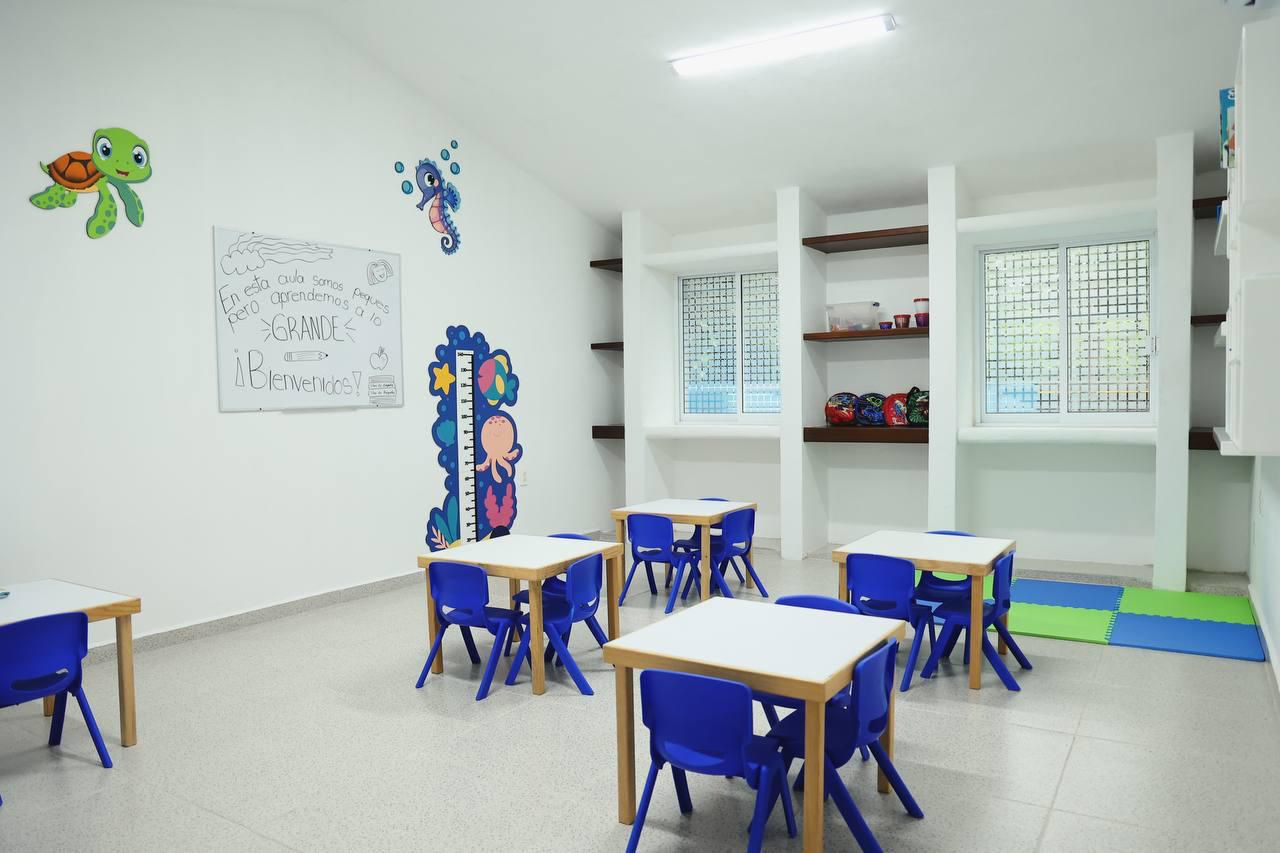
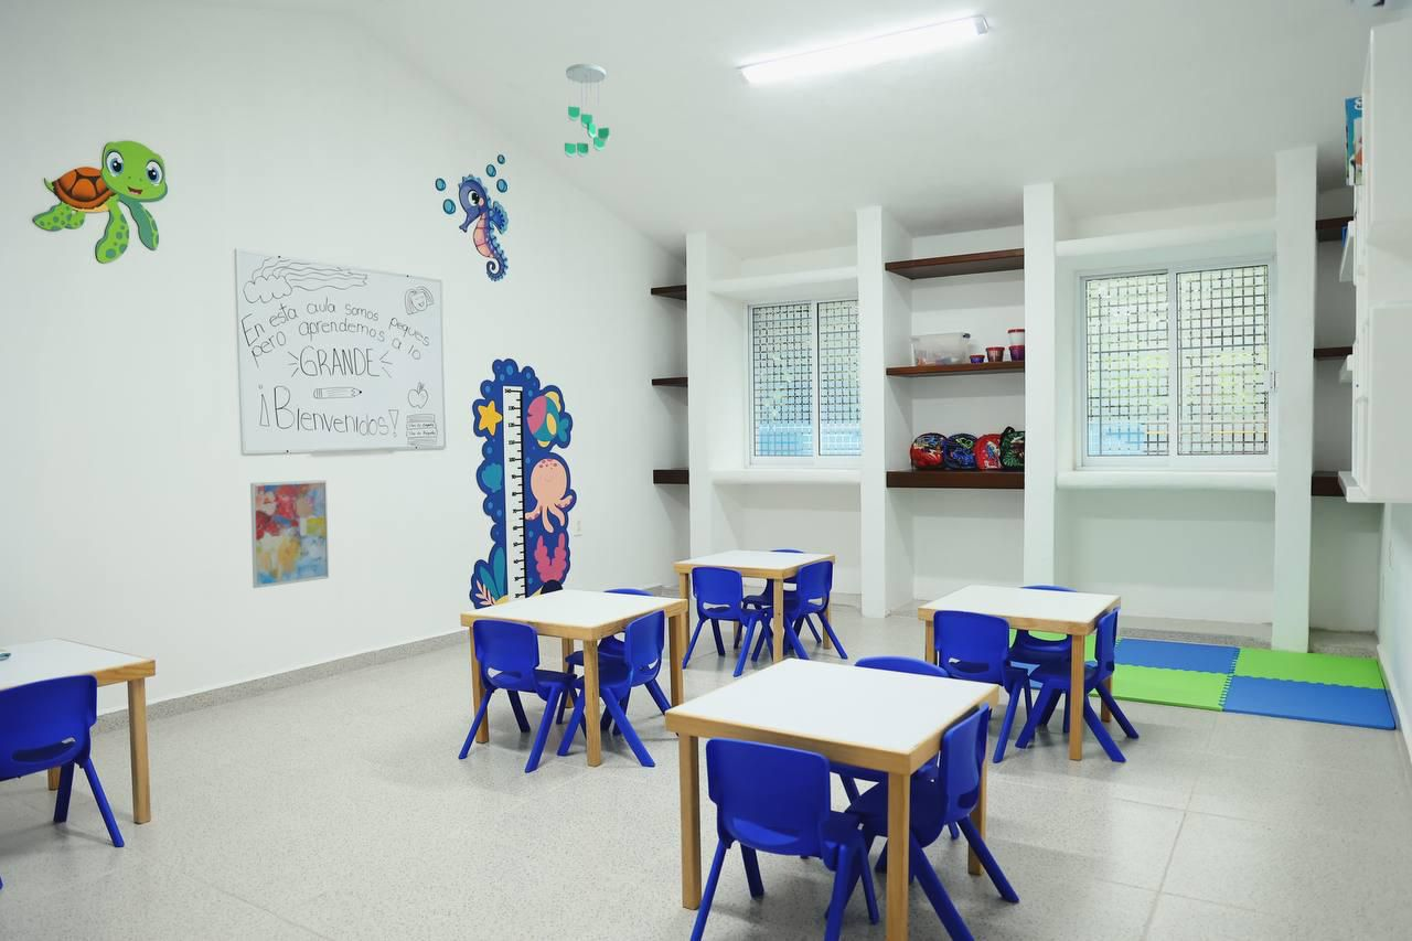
+ ceiling mobile [564,63,610,159]
+ wall art [249,479,330,589]
